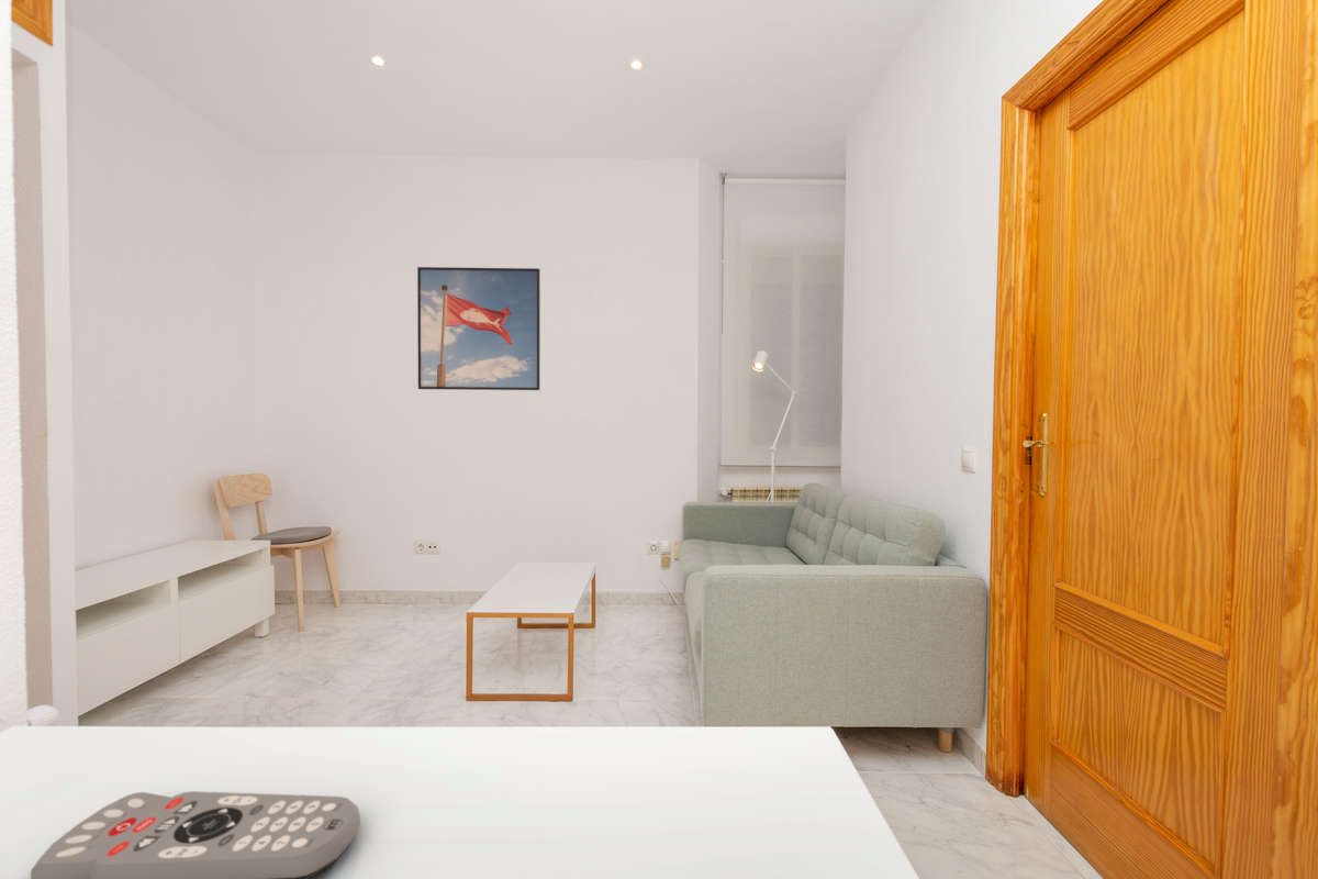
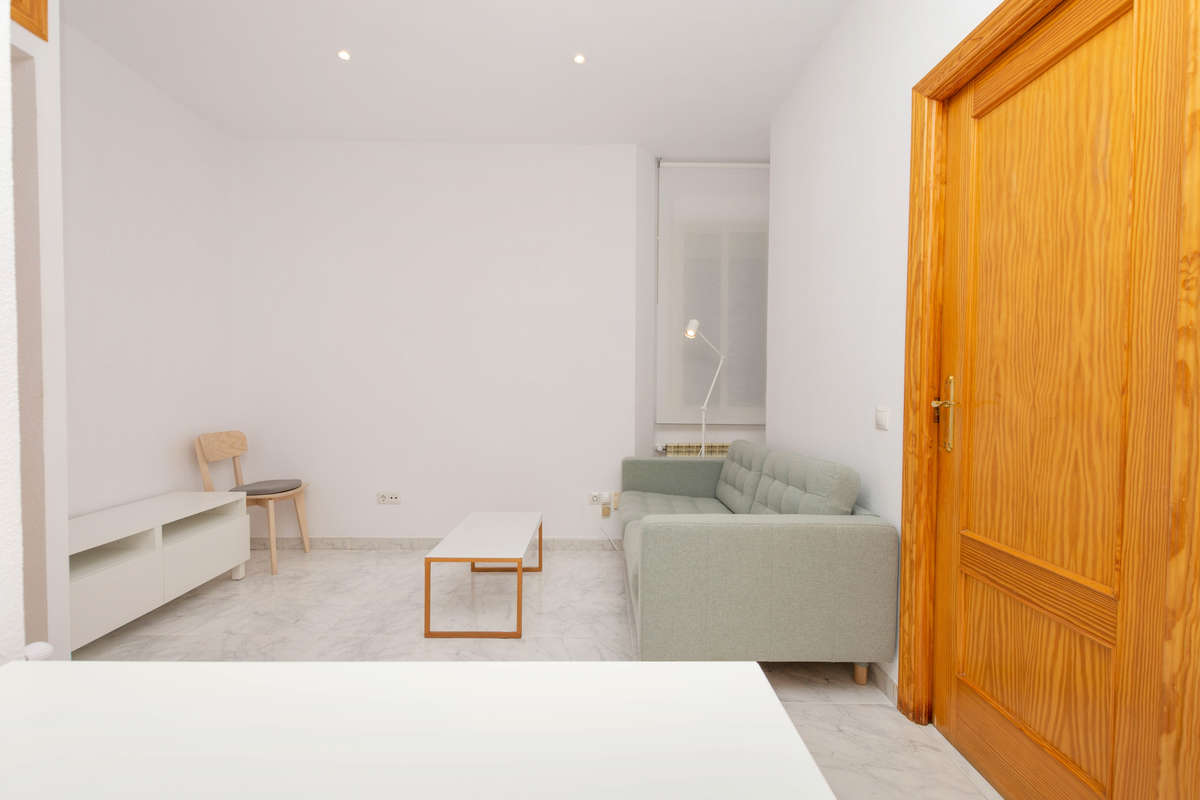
- remote control [30,790,361,879]
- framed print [416,266,541,391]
